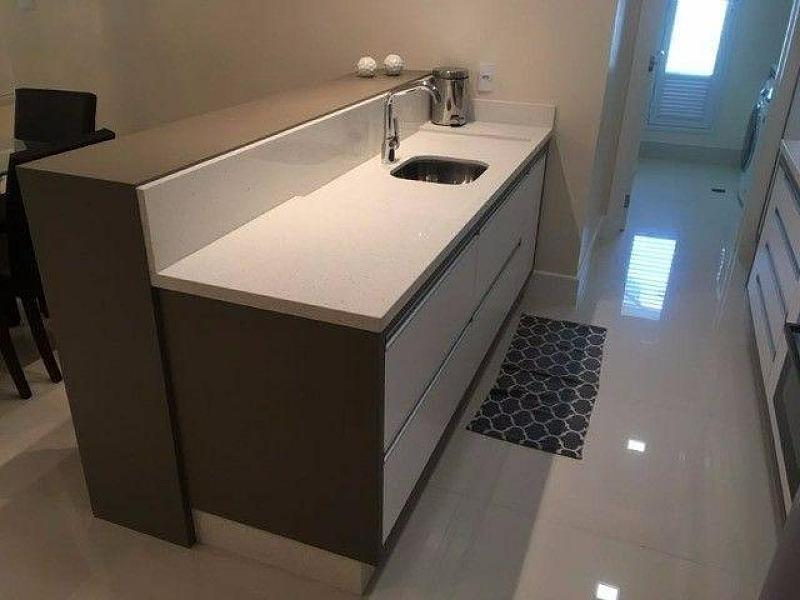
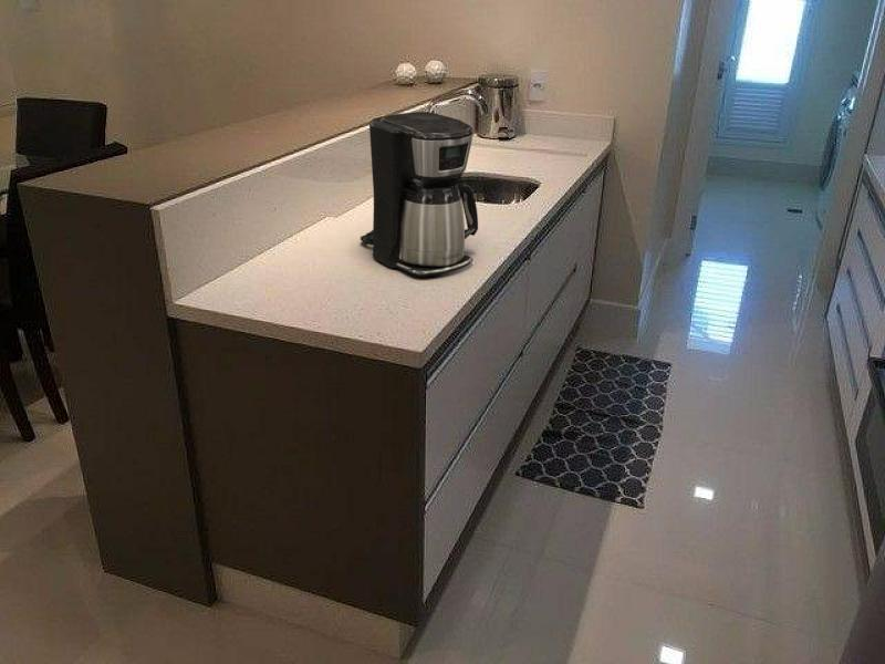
+ coffee maker [360,111,479,278]
